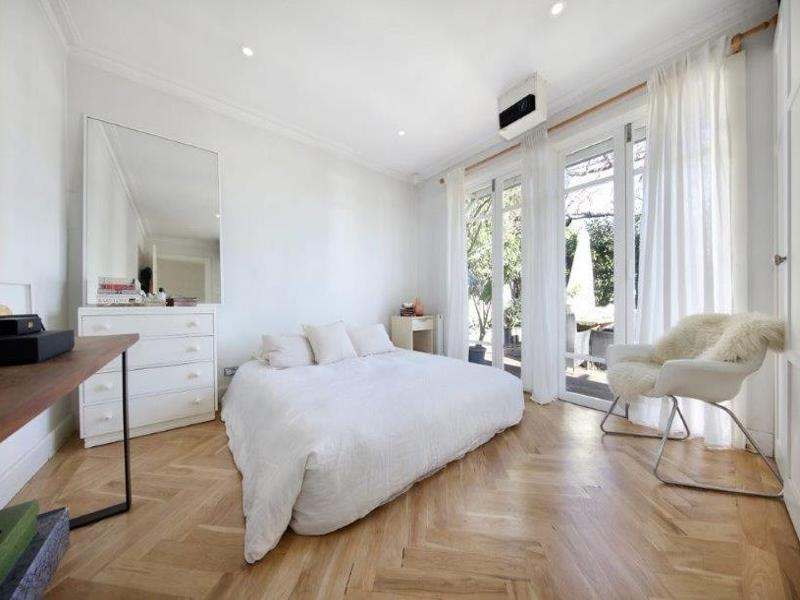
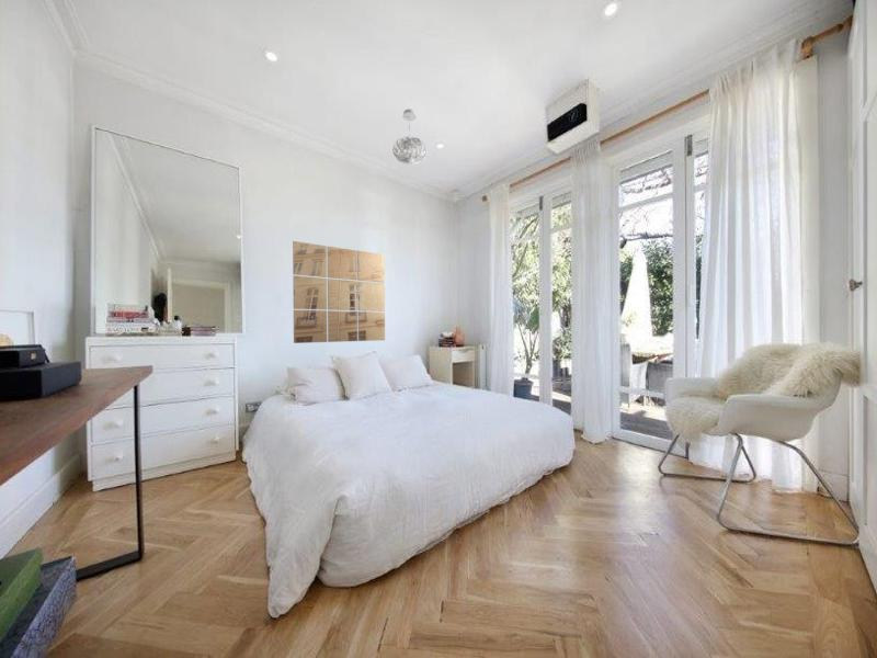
+ pendant light [391,107,428,166]
+ wall art [292,240,386,344]
